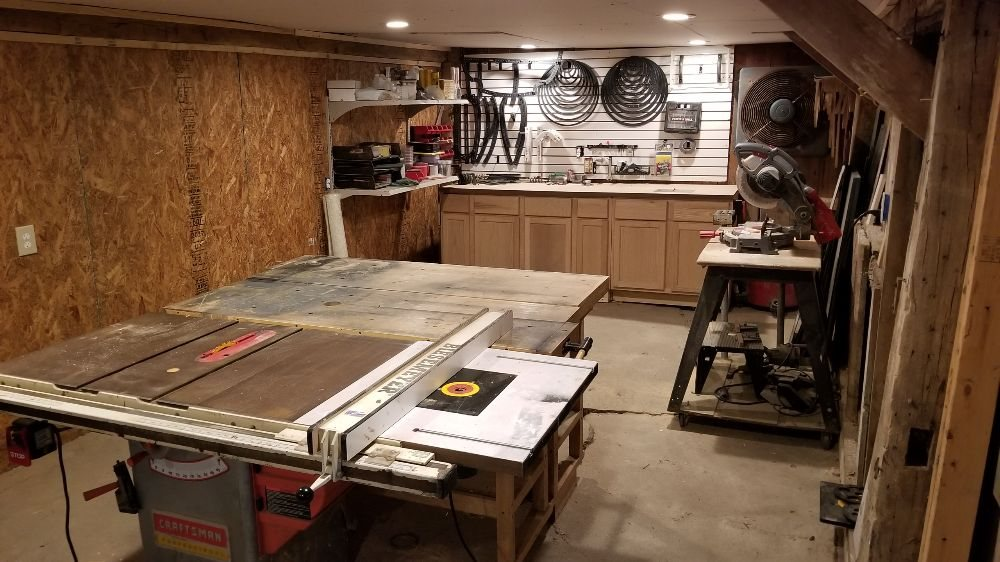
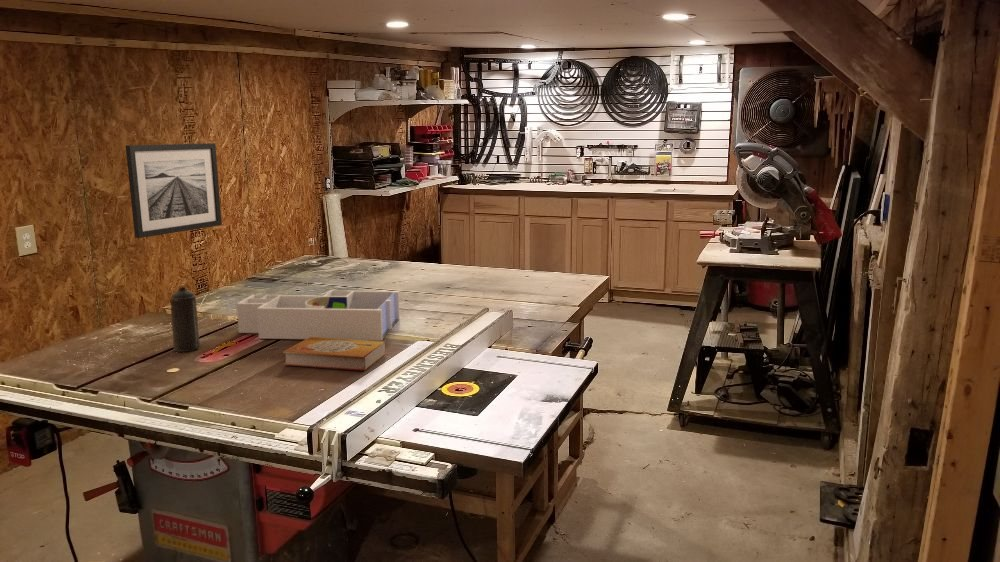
+ desk organizer [236,289,401,341]
+ aerosol can [169,285,201,353]
+ wall art [125,142,223,239]
+ book [282,337,387,372]
